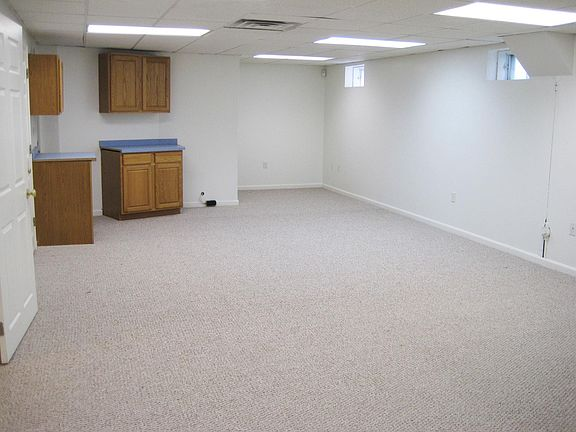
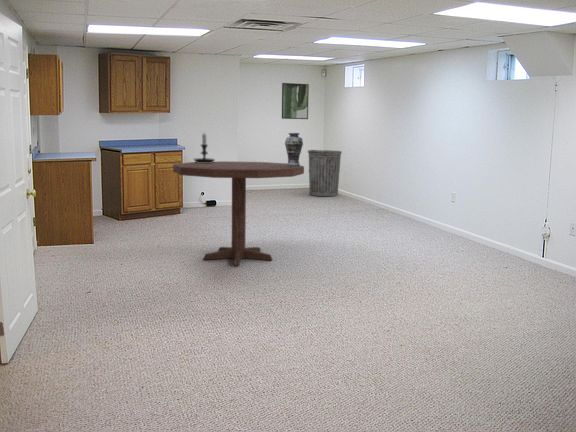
+ dining table [172,160,305,266]
+ candle holder [192,133,216,163]
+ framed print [281,82,310,120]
+ vase [284,132,304,166]
+ trash can [307,149,343,197]
